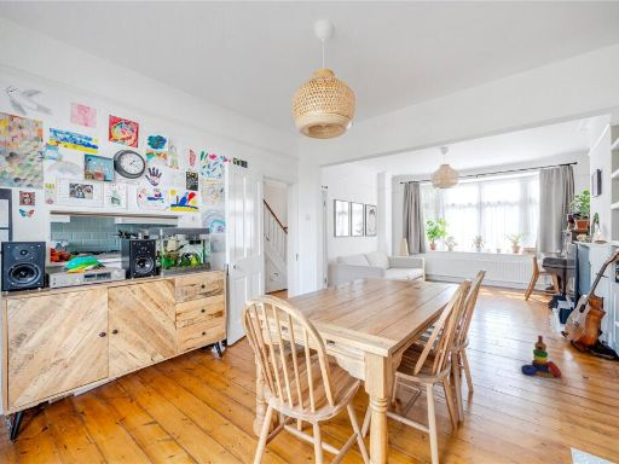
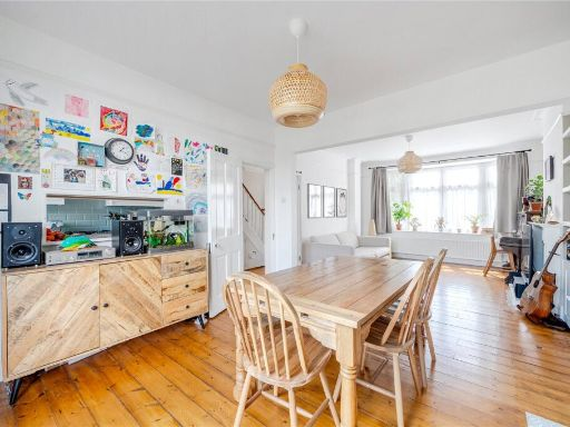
- stacking toy [520,335,563,379]
